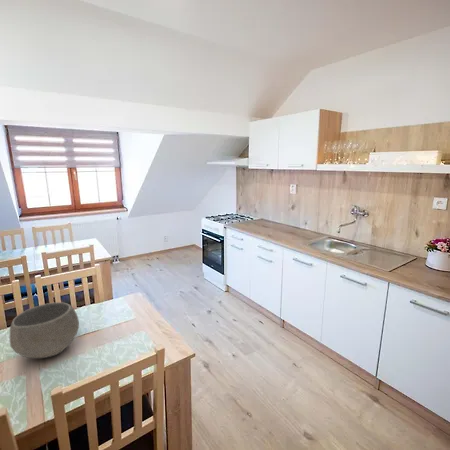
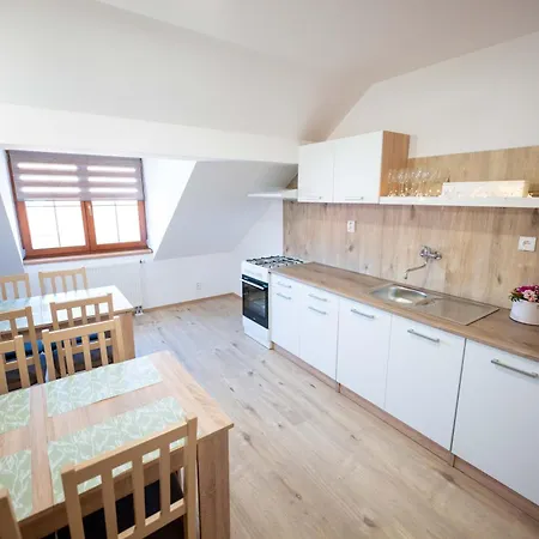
- bowl [9,301,80,359]
